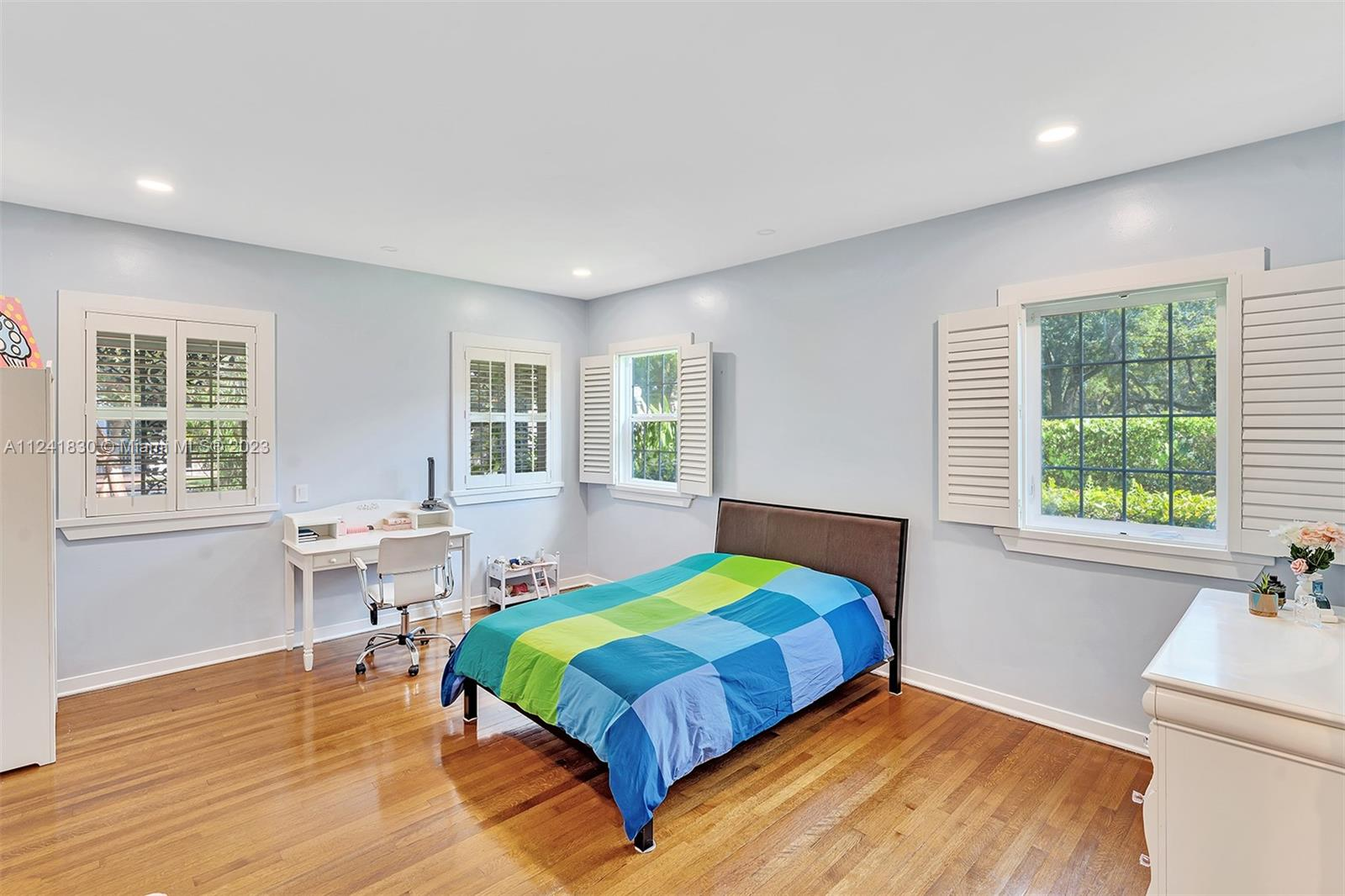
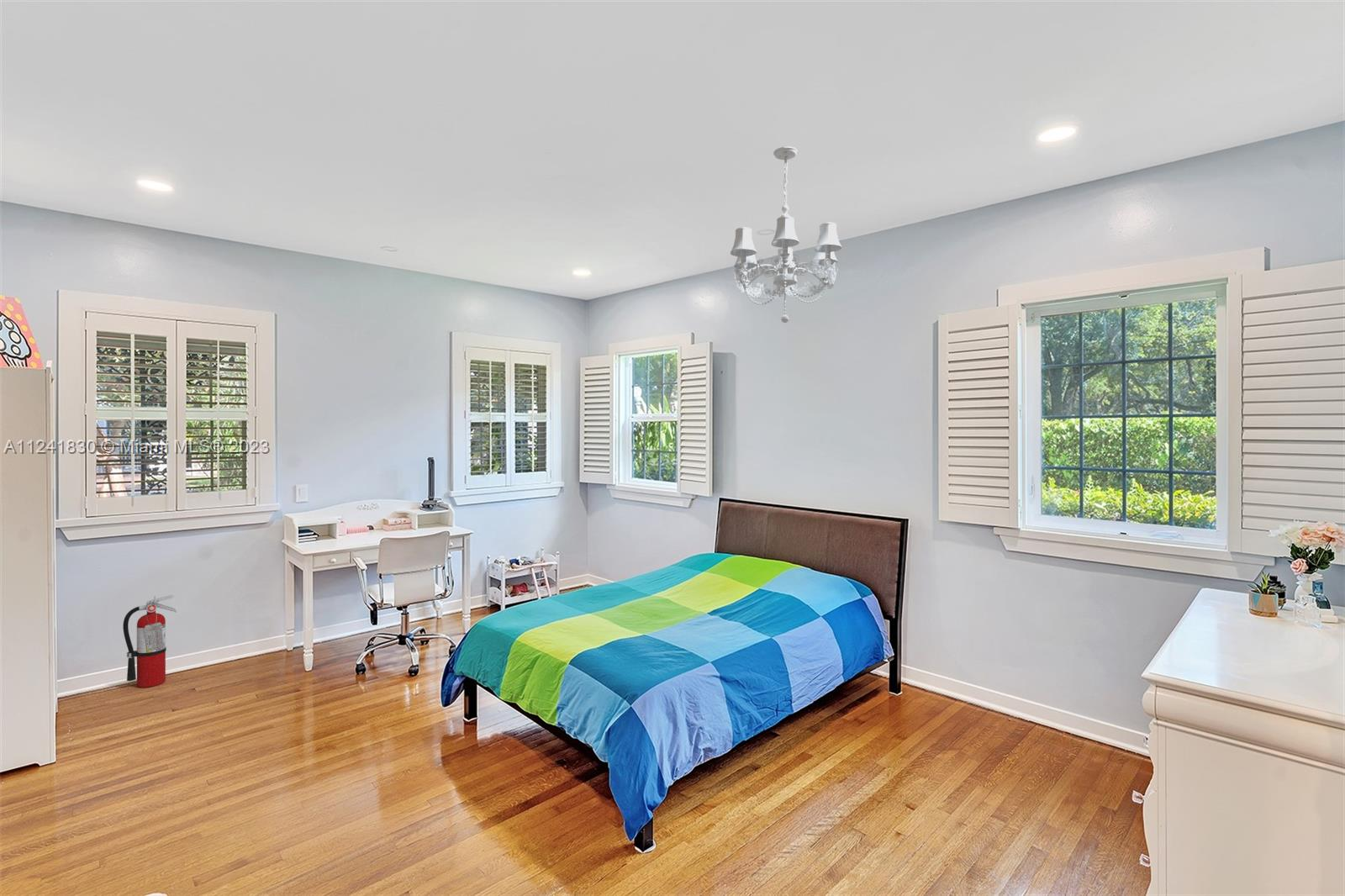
+ fire extinguisher [122,594,177,688]
+ chandelier [730,145,842,324]
